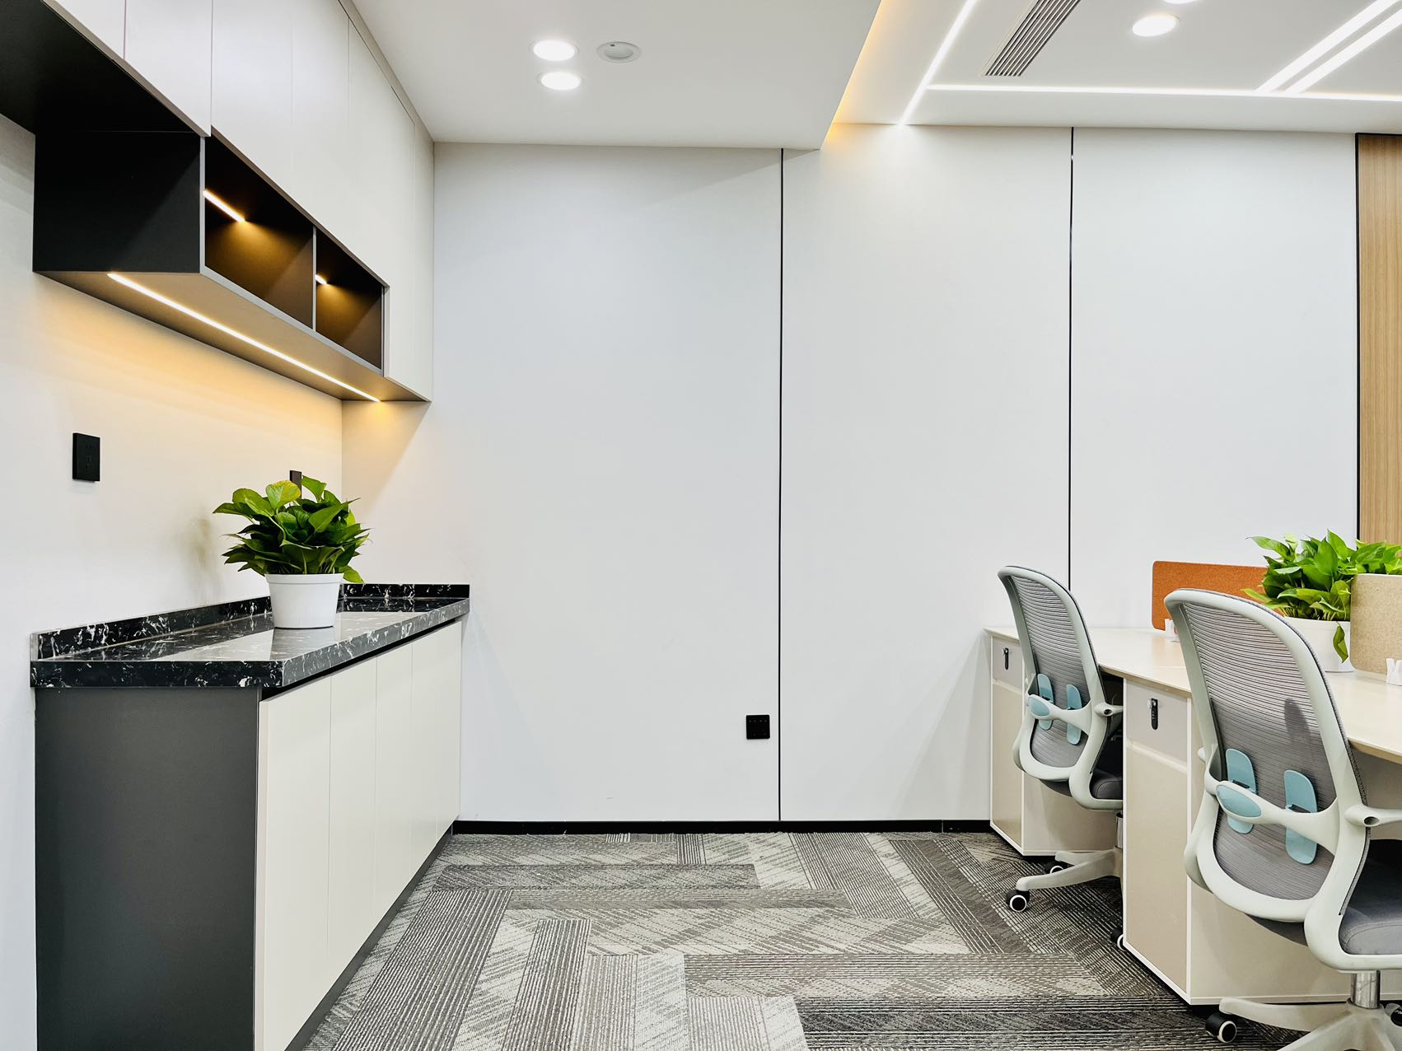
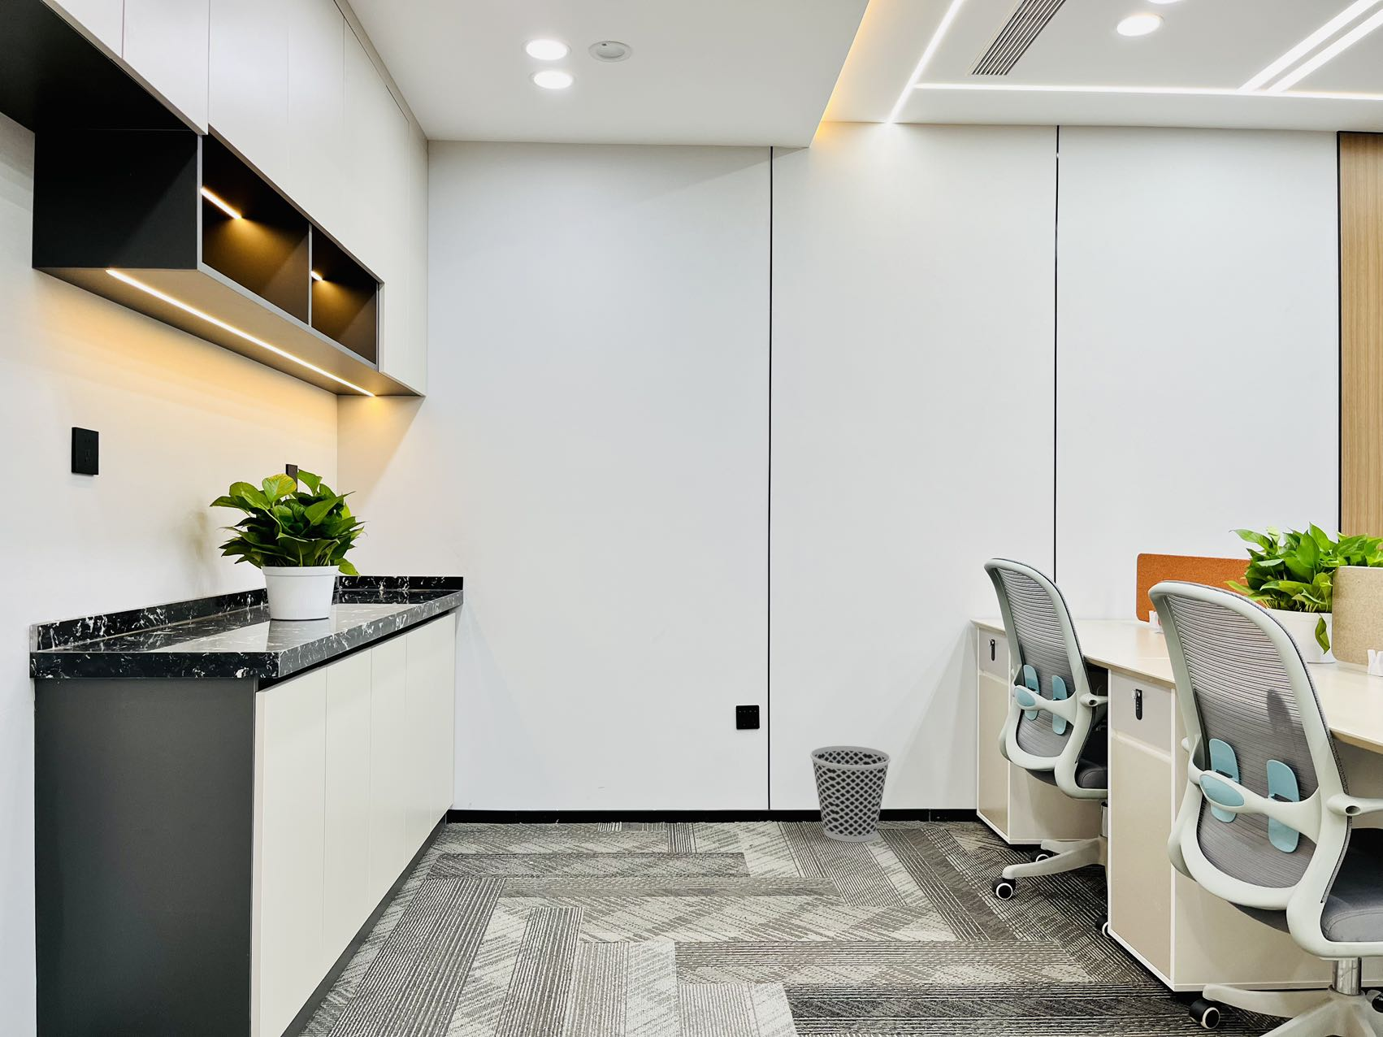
+ wastebasket [809,745,892,843]
